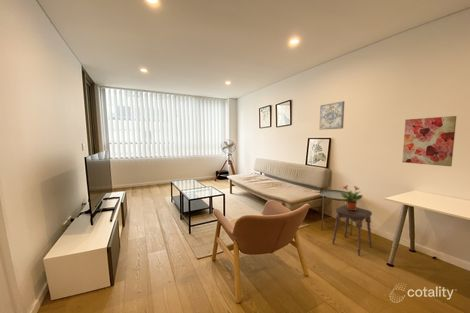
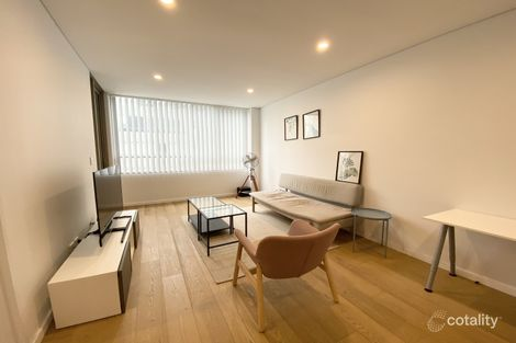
- stool [331,204,373,257]
- wall art [401,115,457,167]
- wall art [319,100,345,131]
- potted plant [339,184,364,210]
